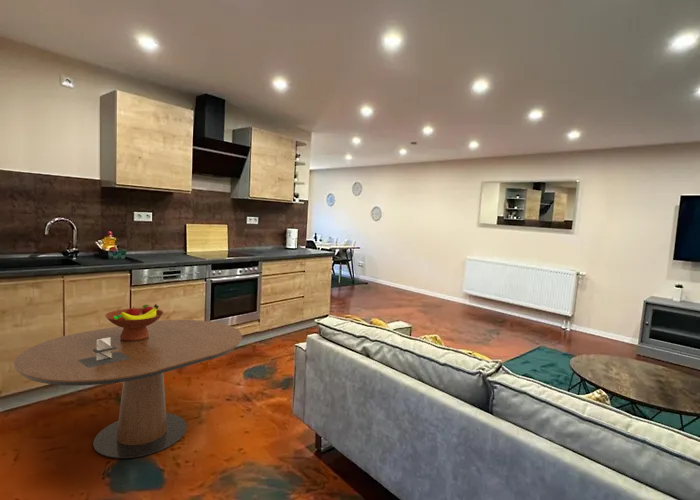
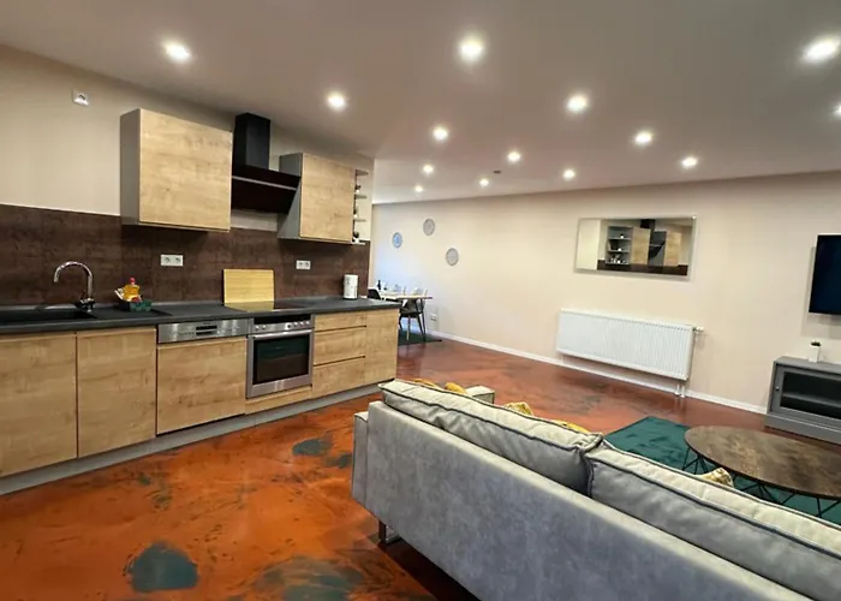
- fruit bowl [104,303,165,341]
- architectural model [78,337,131,368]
- dining table [13,319,243,459]
